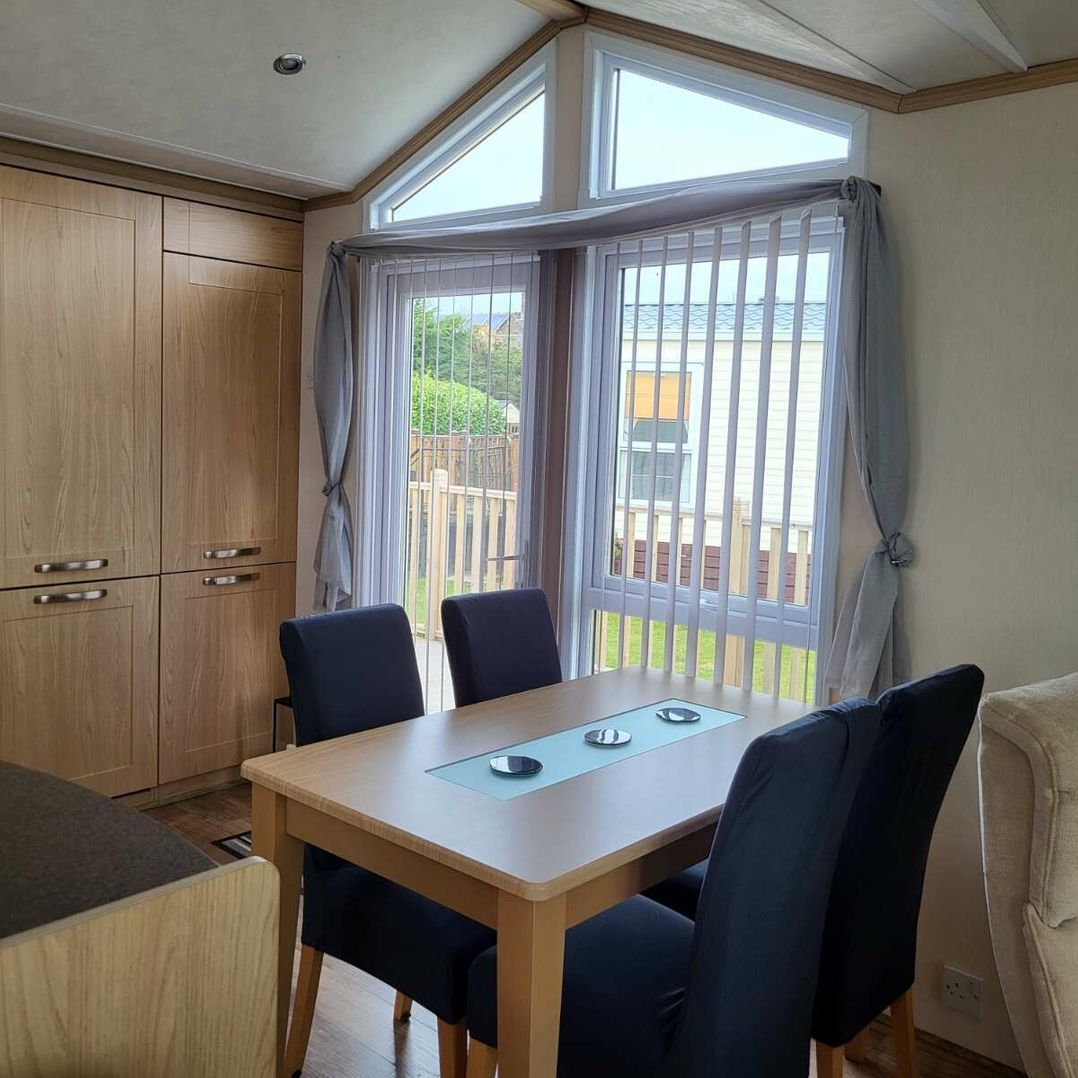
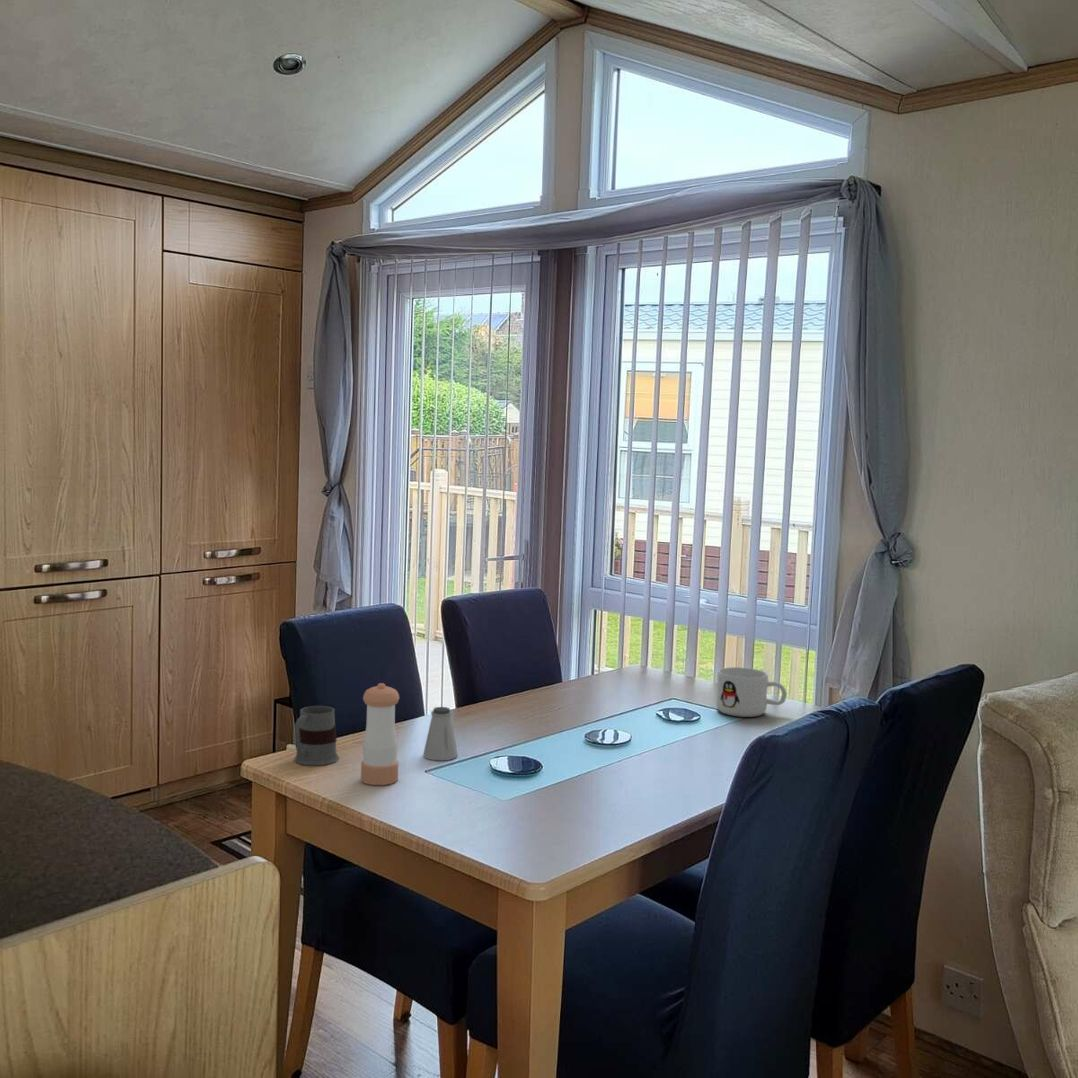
+ pepper shaker [360,682,400,786]
+ saltshaker [422,706,459,761]
+ mug [715,666,788,718]
+ mug [293,705,340,766]
